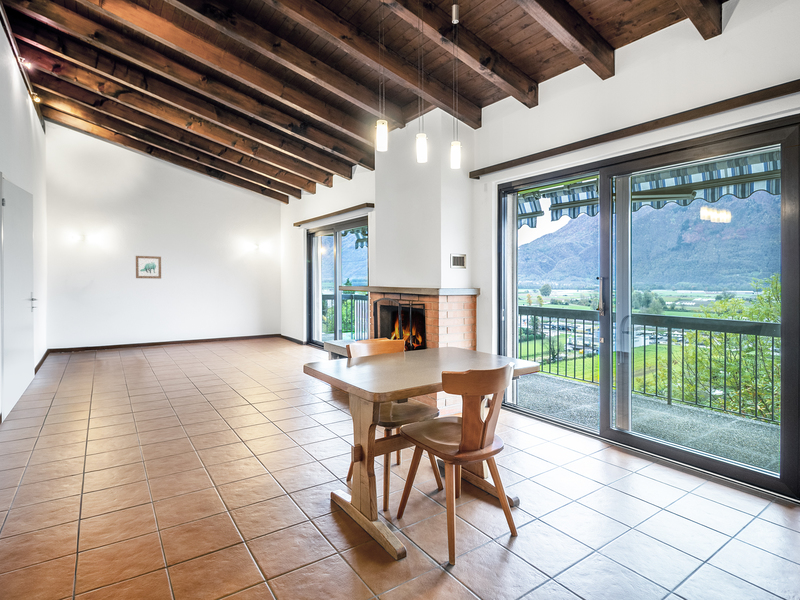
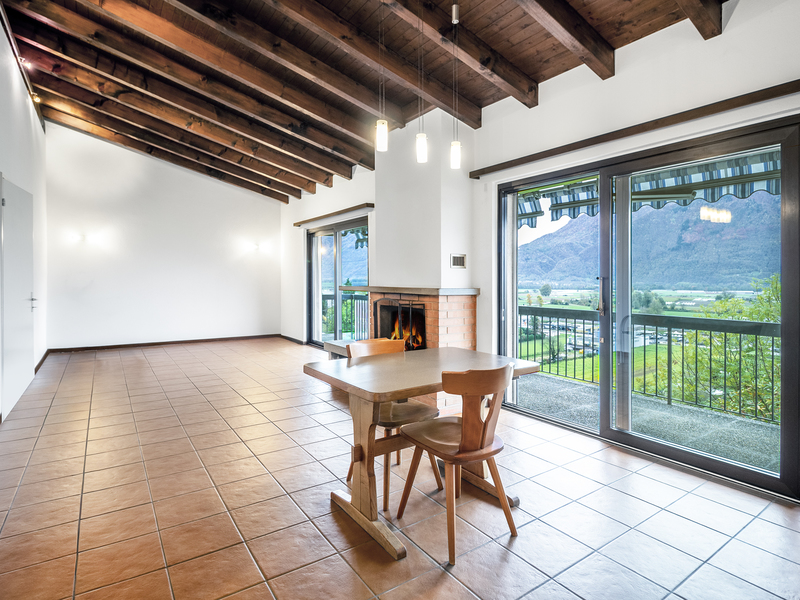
- wall art [135,255,162,280]
